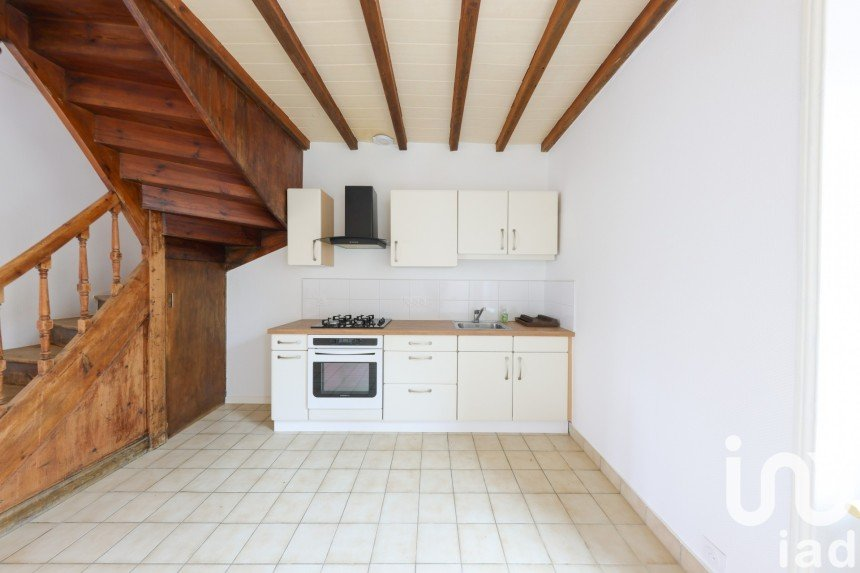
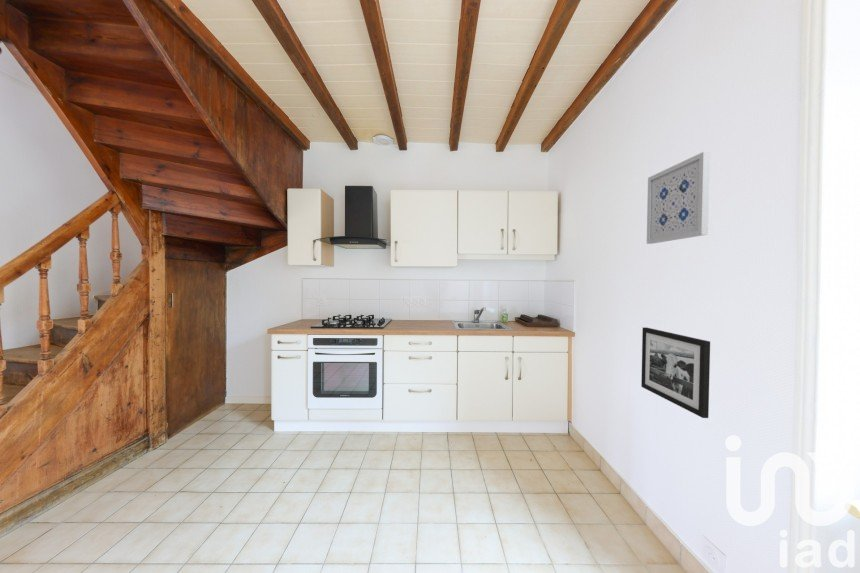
+ picture frame [640,326,711,419]
+ wall art [646,151,711,245]
